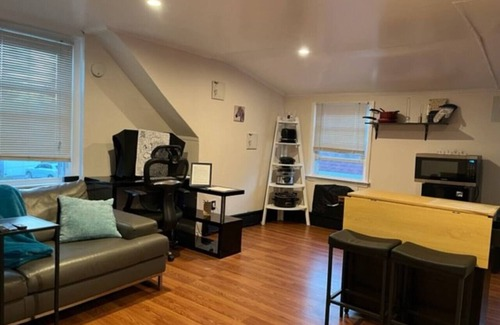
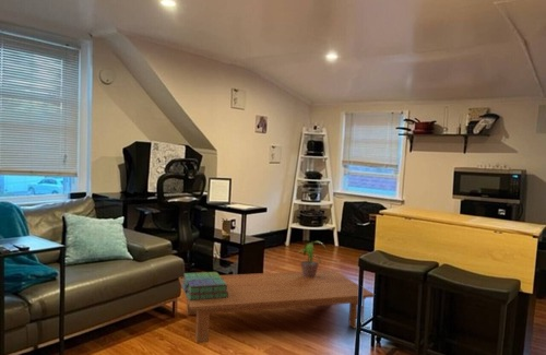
+ potted plant [296,240,329,277]
+ coffee table [178,270,375,344]
+ stack of books [180,271,228,300]
